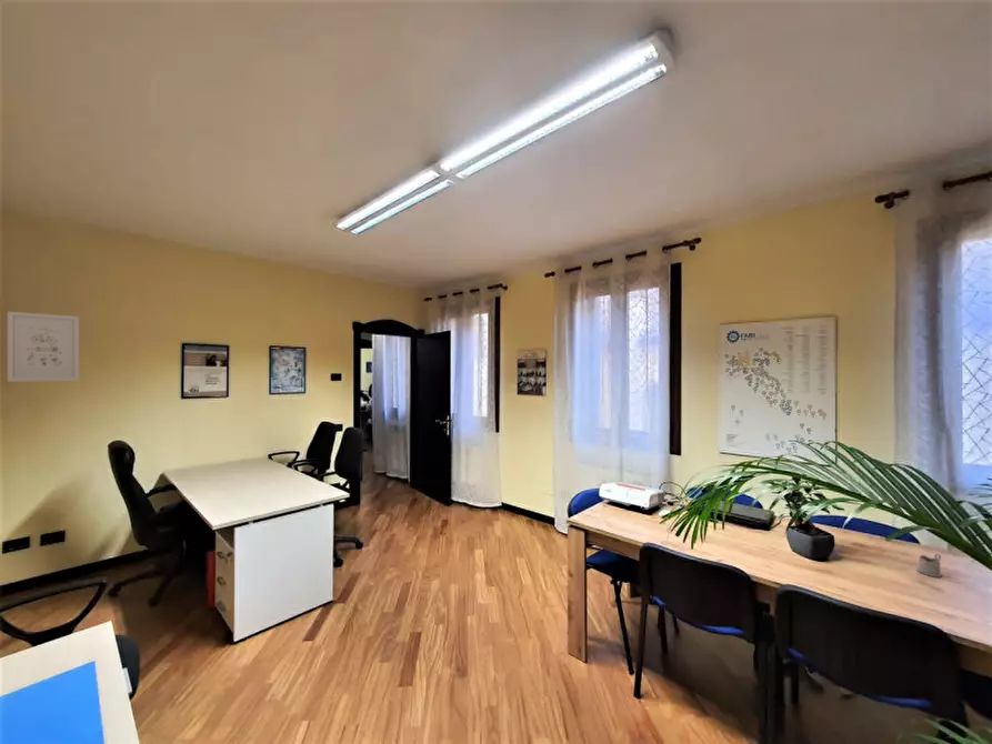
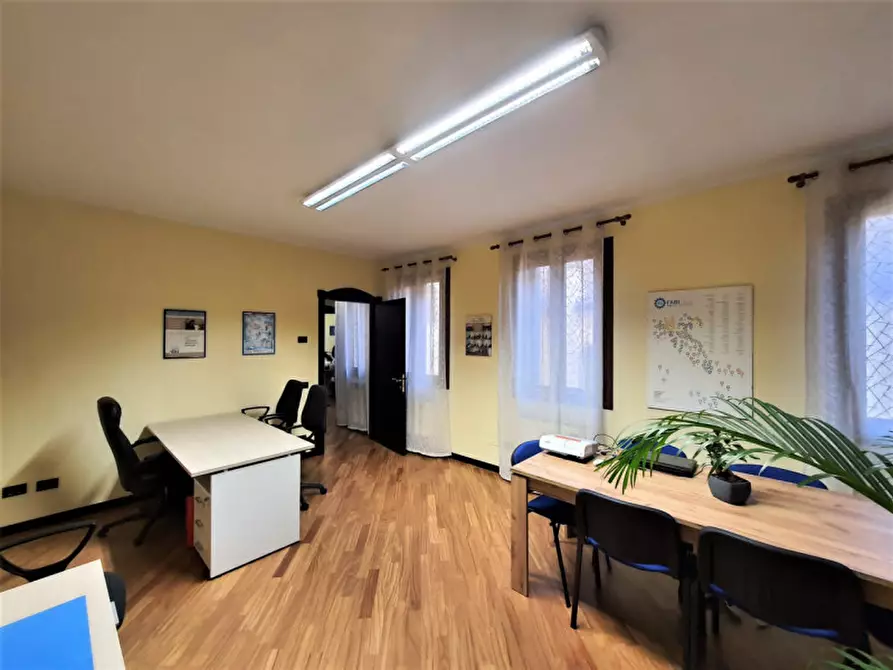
- tea glass holder [916,553,943,579]
- wall art [7,311,80,383]
